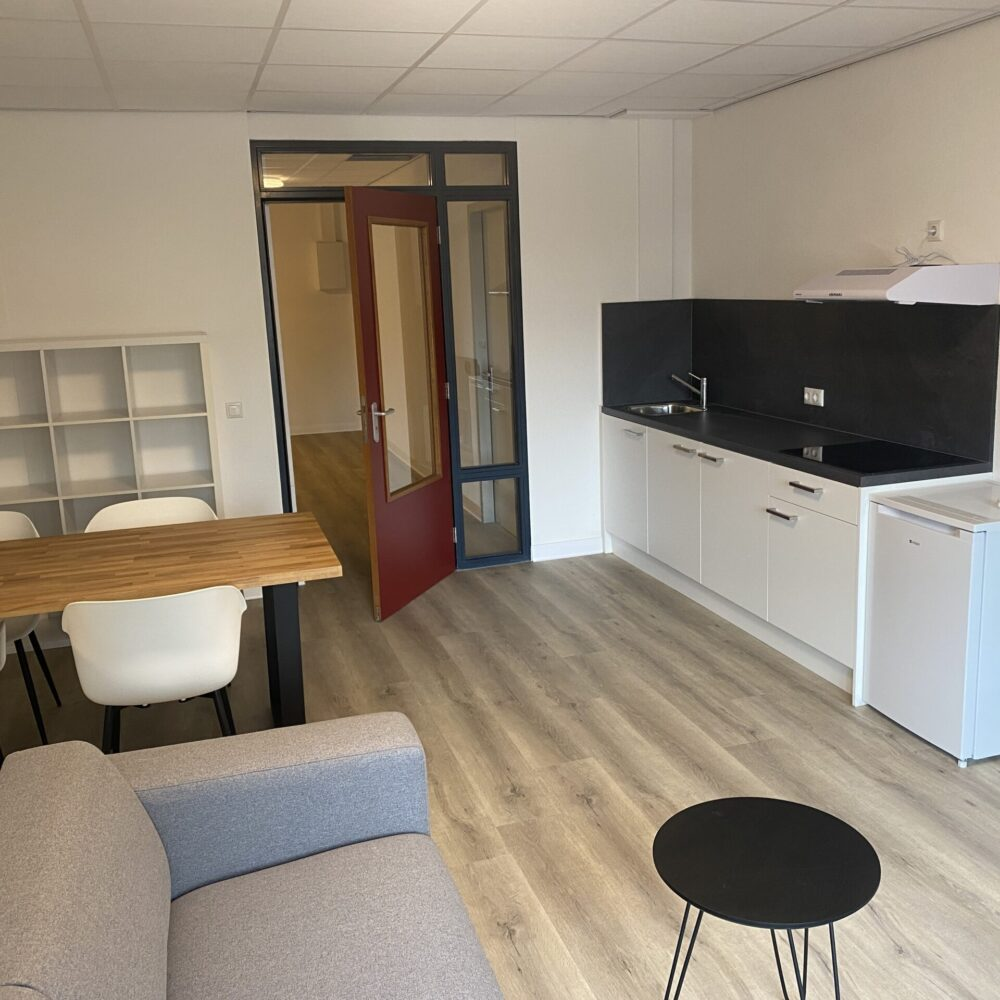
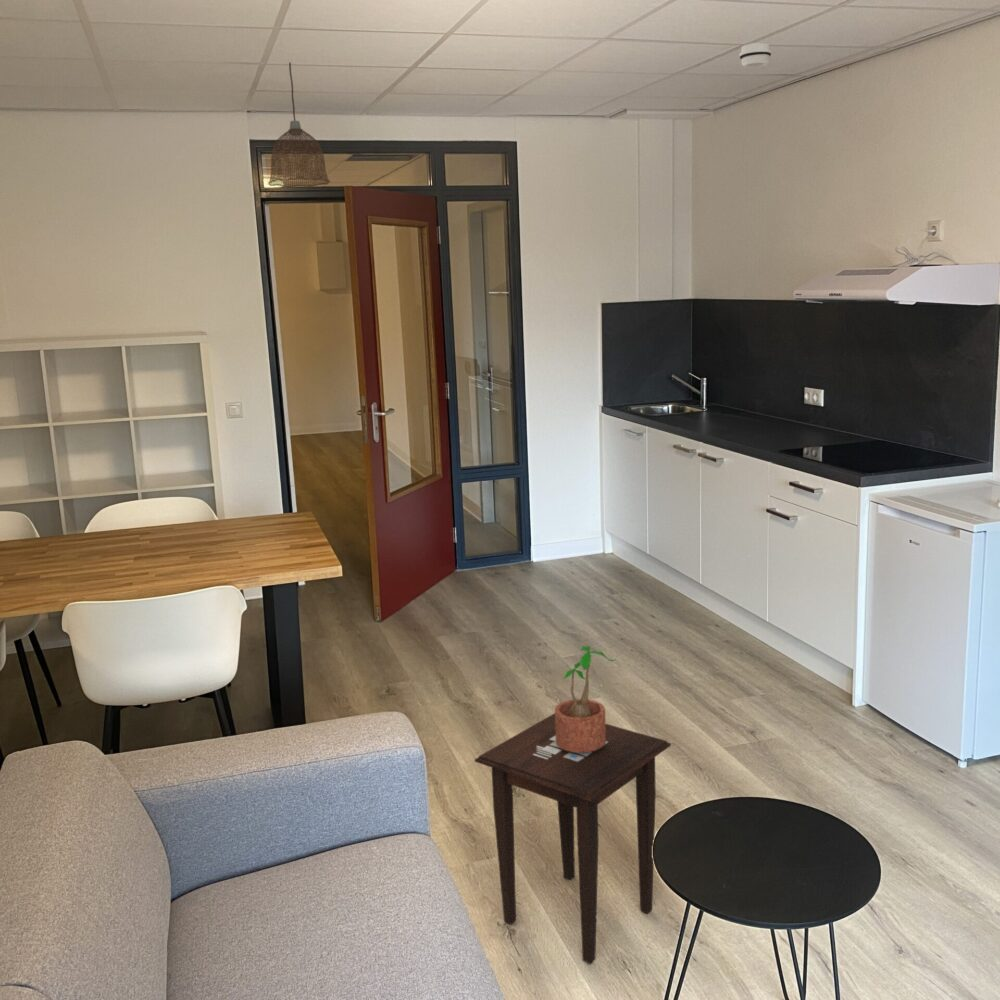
+ smoke detector [738,42,772,69]
+ potted plant [554,644,616,752]
+ pendant lamp [267,61,331,188]
+ side table [474,712,672,964]
